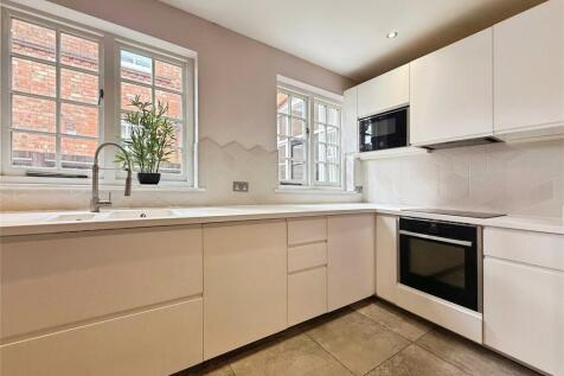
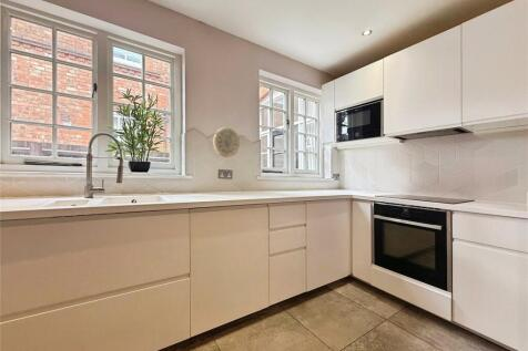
+ decorative plate [212,126,241,158]
